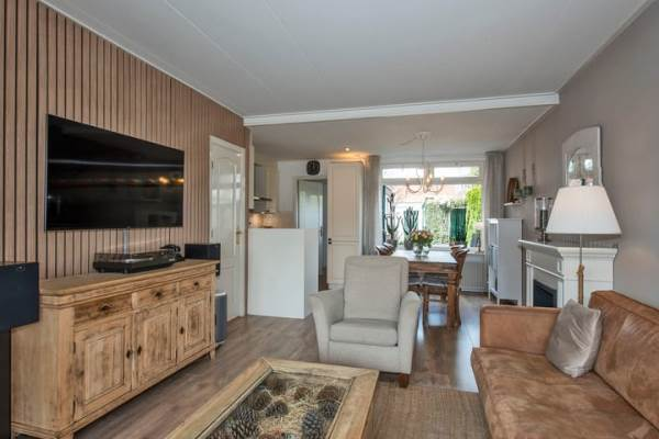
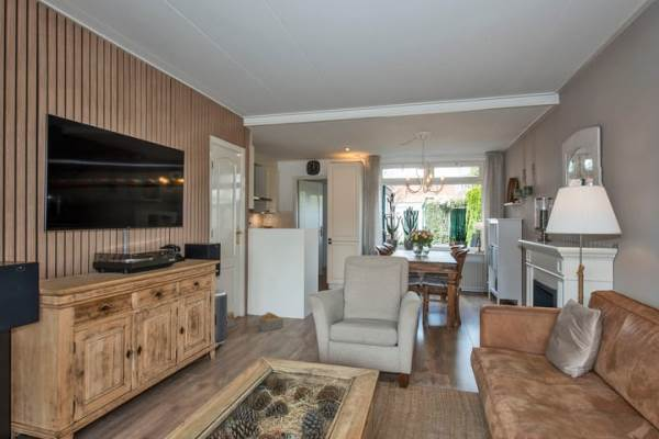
+ architectural model [226,311,284,333]
